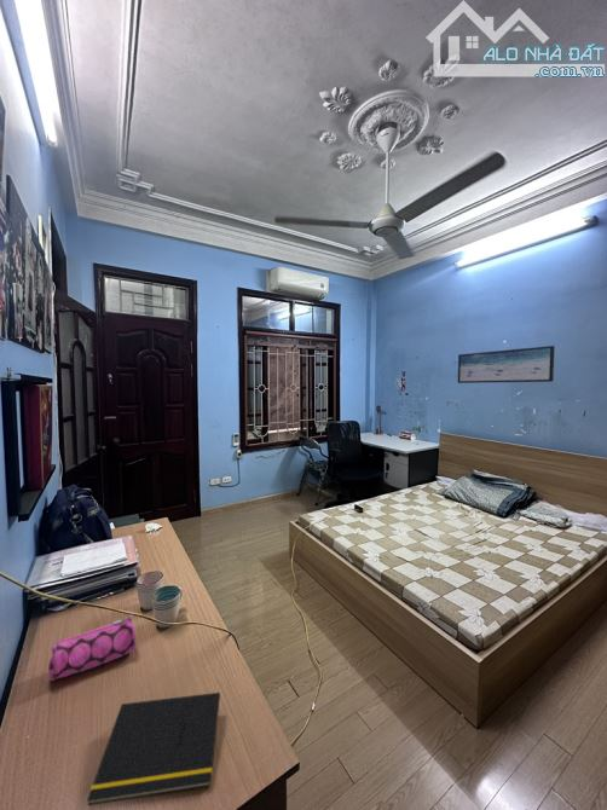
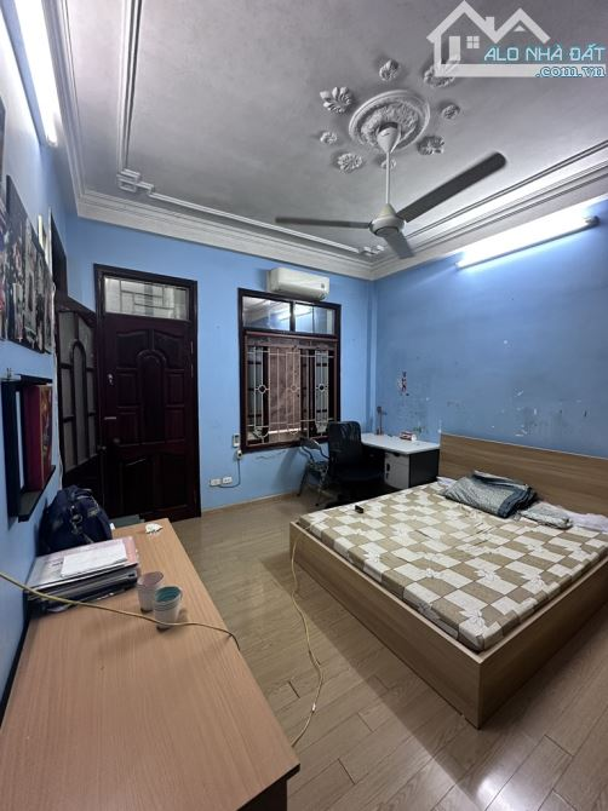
- notepad [86,692,221,806]
- wall art [457,345,556,384]
- pencil case [47,613,137,682]
